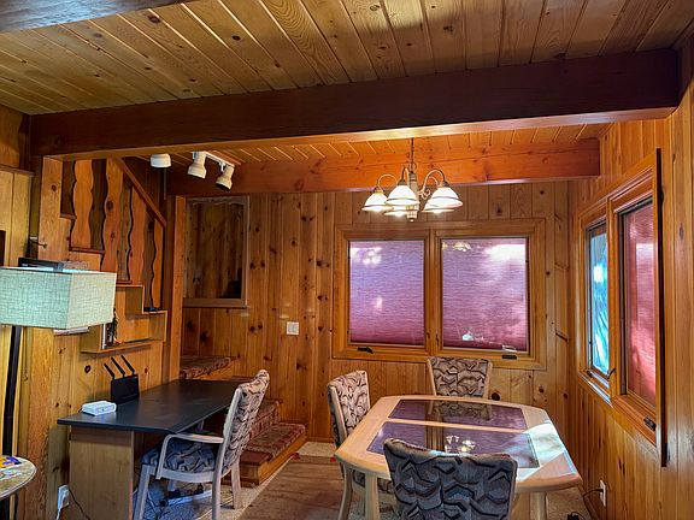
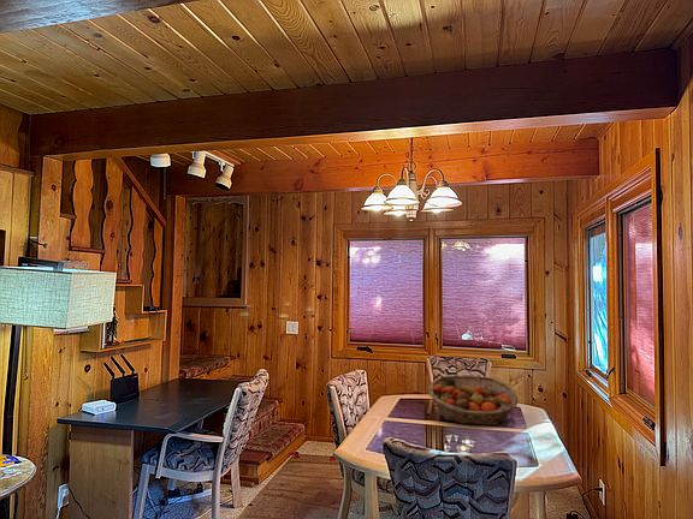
+ fruit basket [427,375,520,426]
